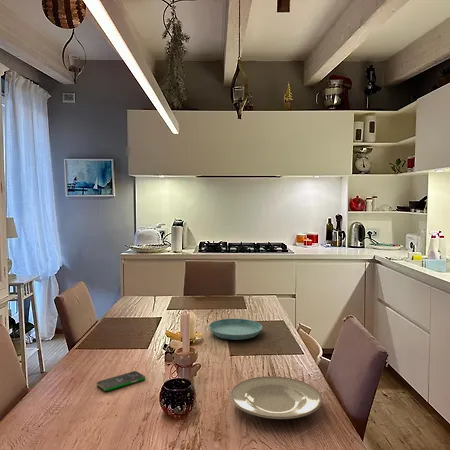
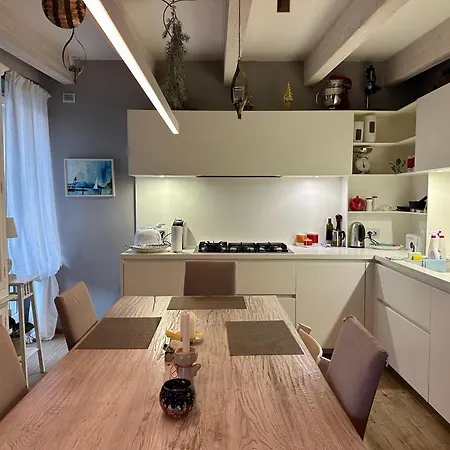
- saucer [208,318,263,341]
- plate [229,375,323,420]
- smartphone [96,370,147,392]
